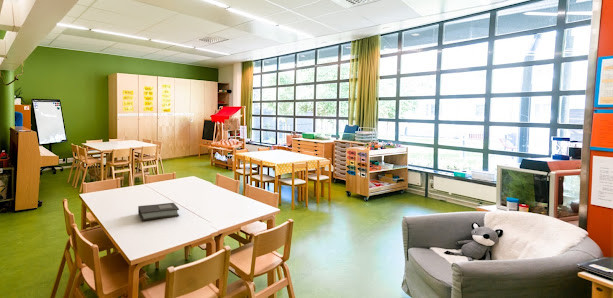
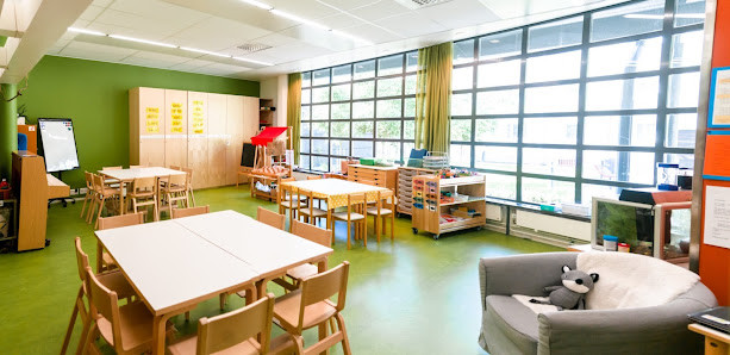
- book [137,202,180,222]
